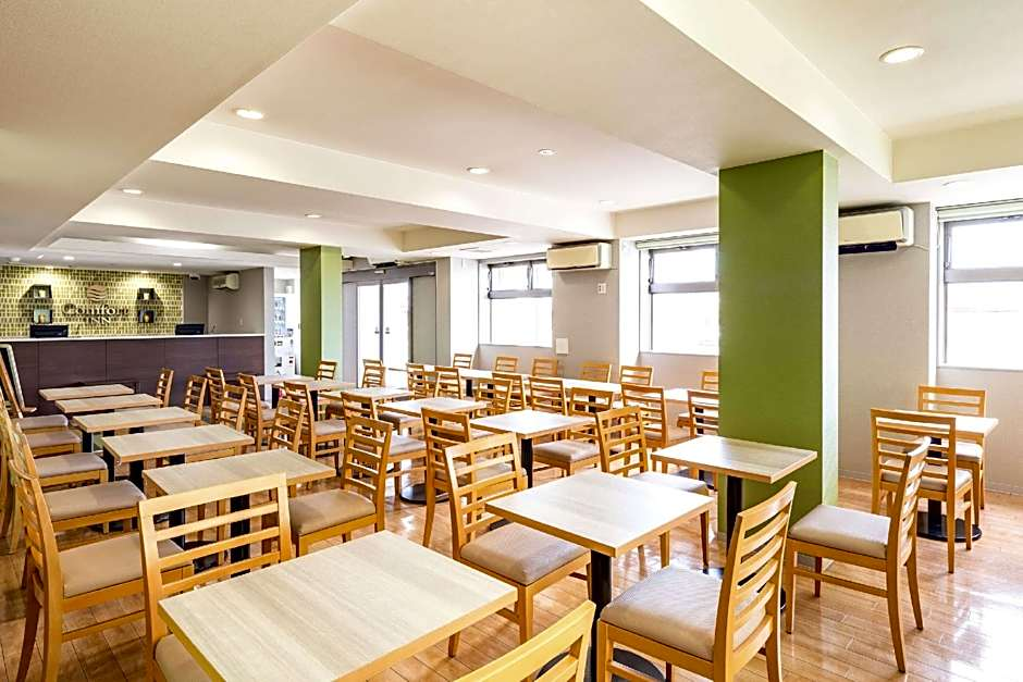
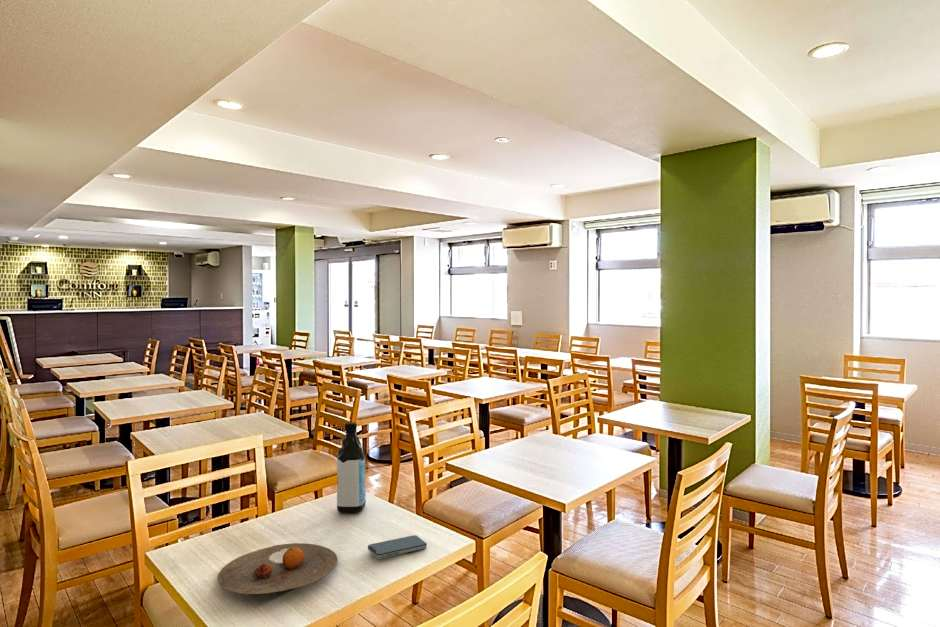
+ smartphone [367,534,428,559]
+ plate [216,542,339,595]
+ water bottle [336,421,367,515]
